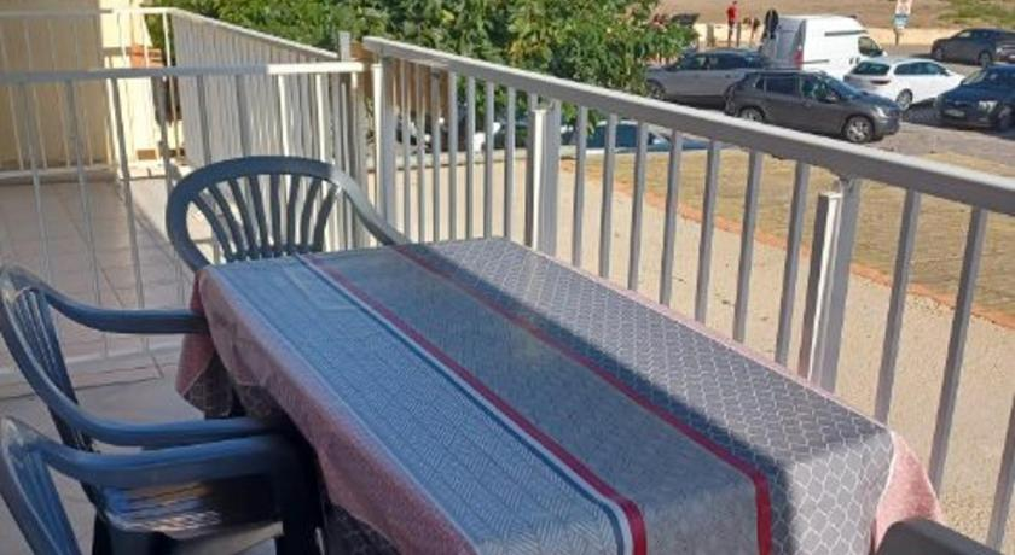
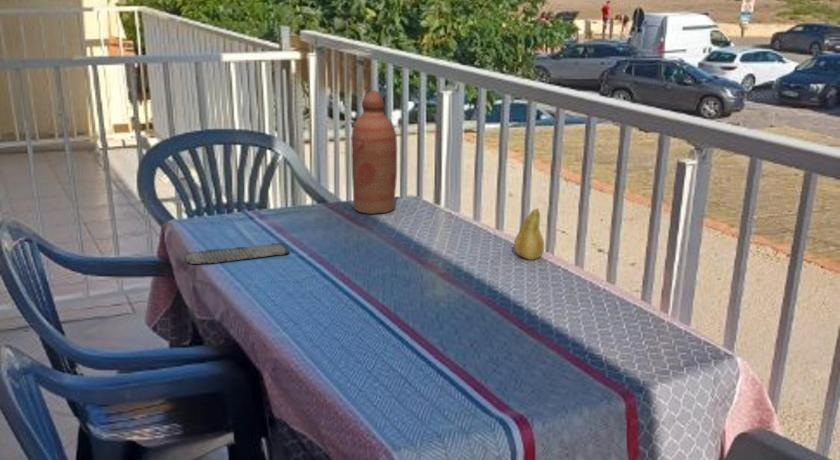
+ gravestone [184,242,290,265]
+ bottle [350,90,398,215]
+ fruit [513,208,545,261]
